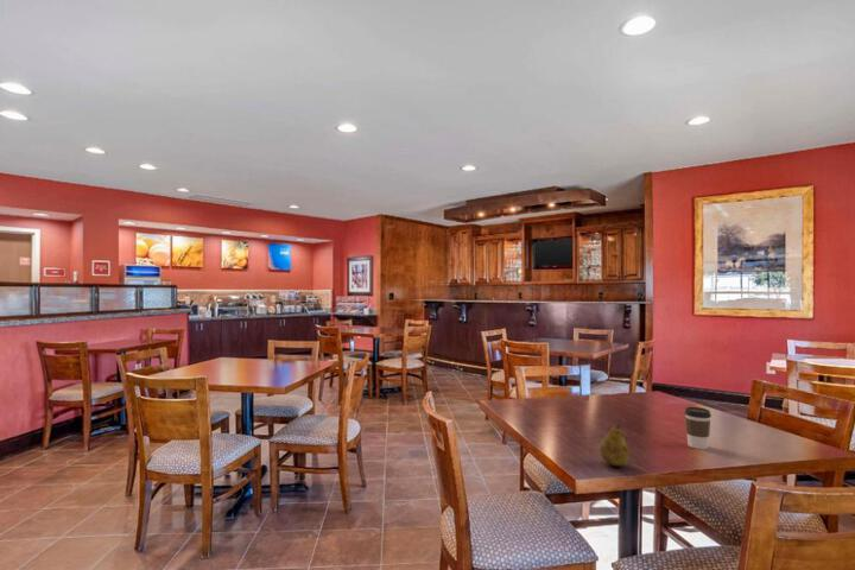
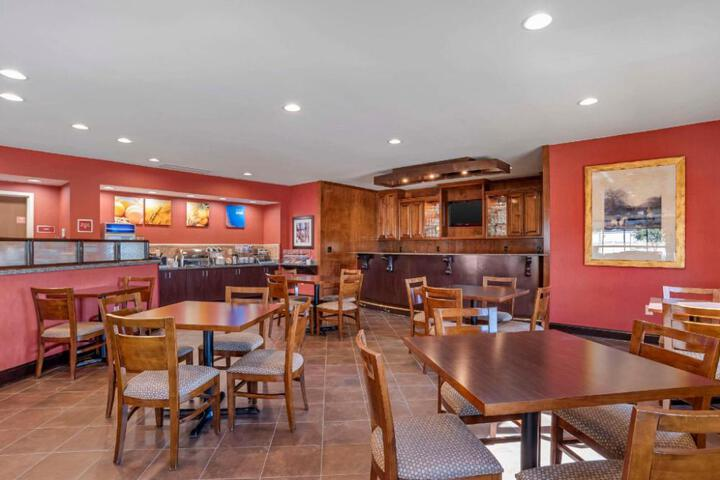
- coffee cup [683,406,712,450]
- fruit [598,422,631,468]
